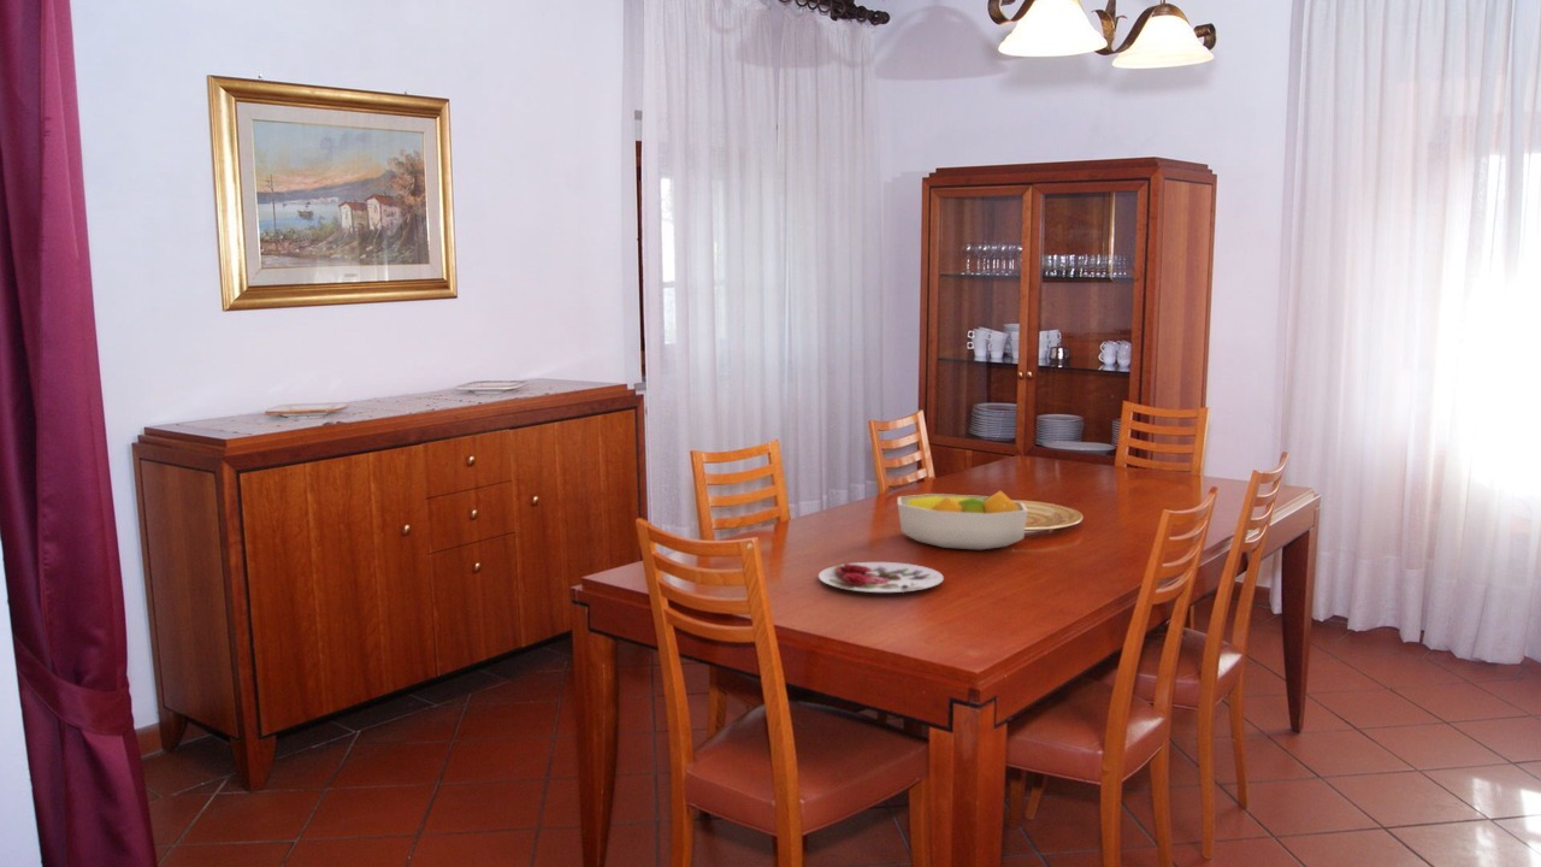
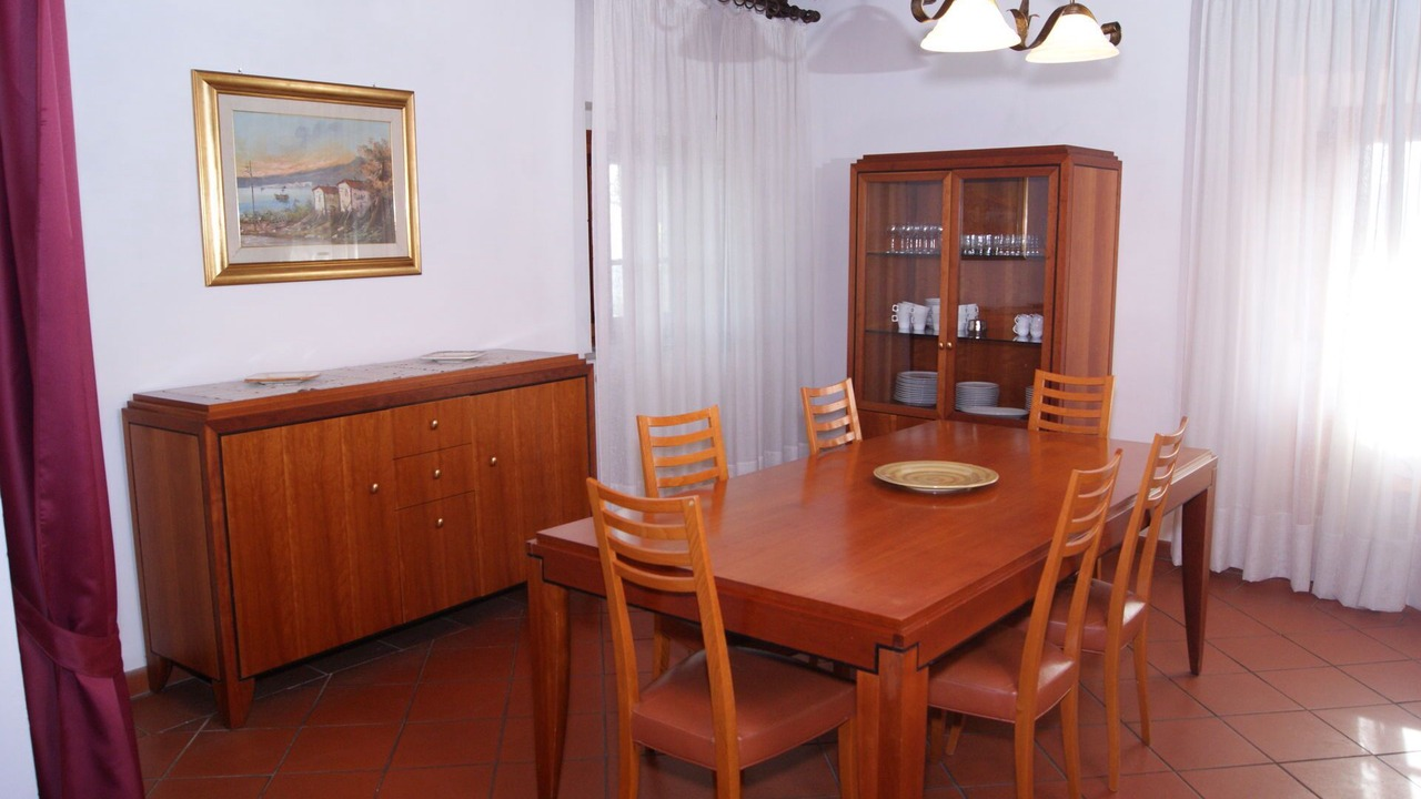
- fruit bowl [897,490,1029,550]
- plate [817,561,945,594]
